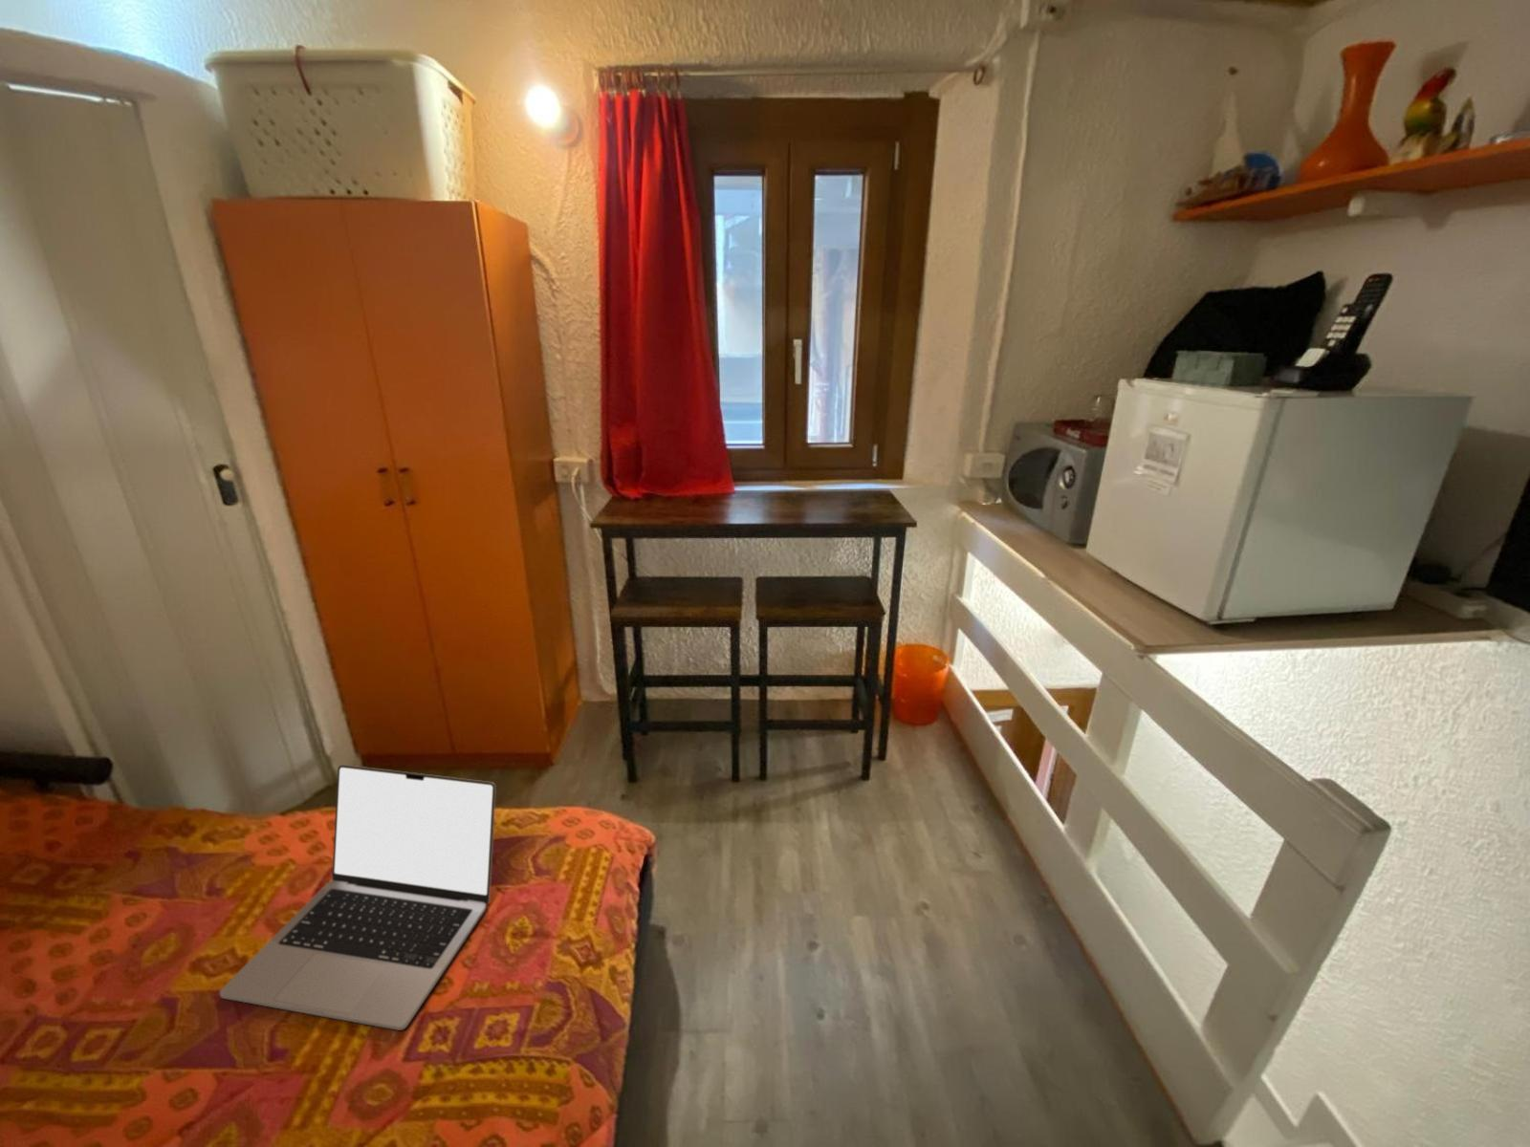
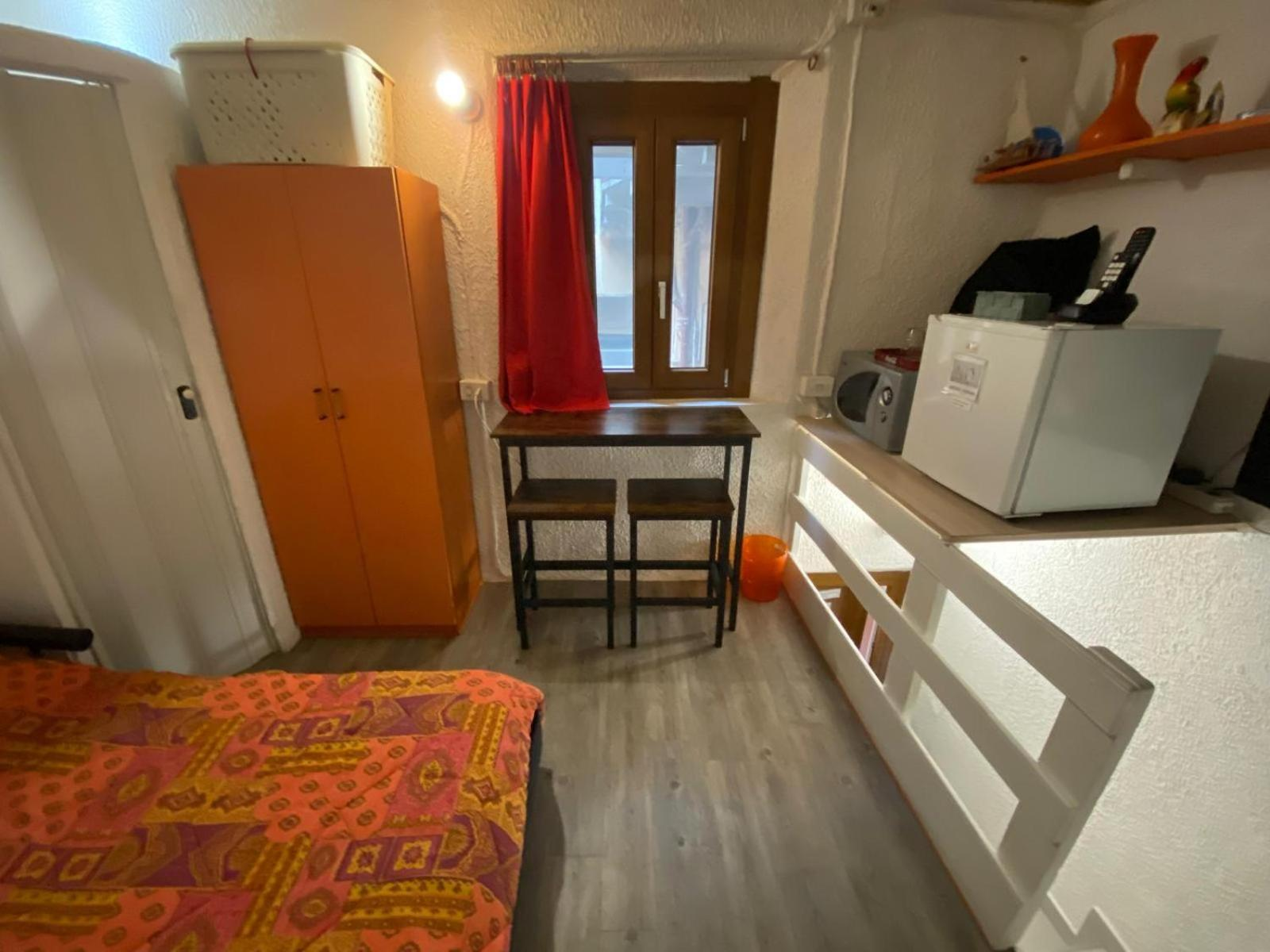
- laptop [219,764,498,1031]
